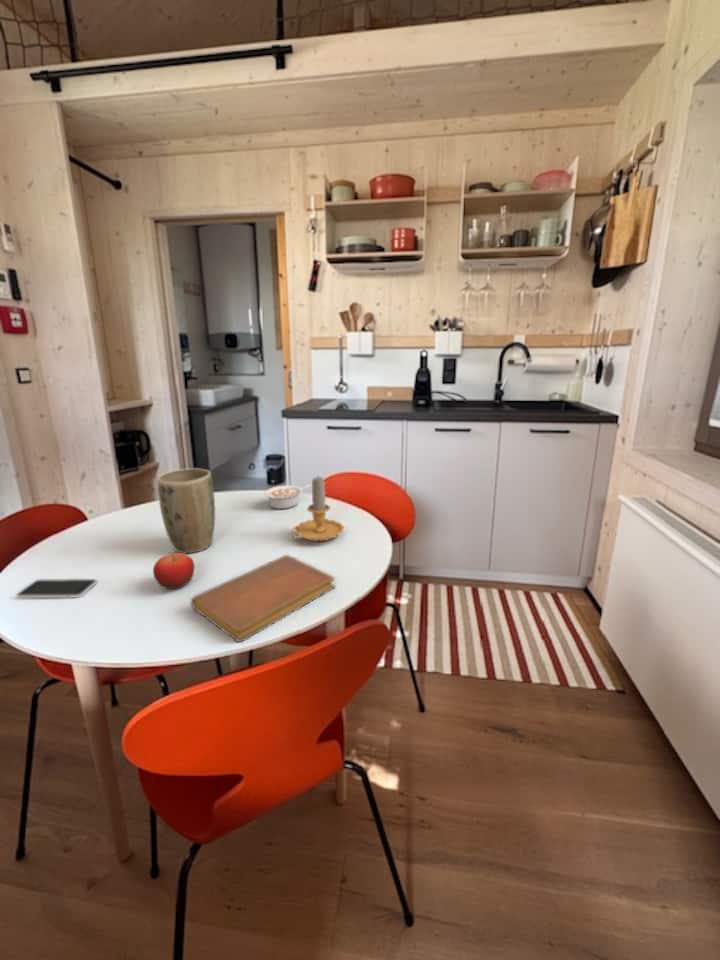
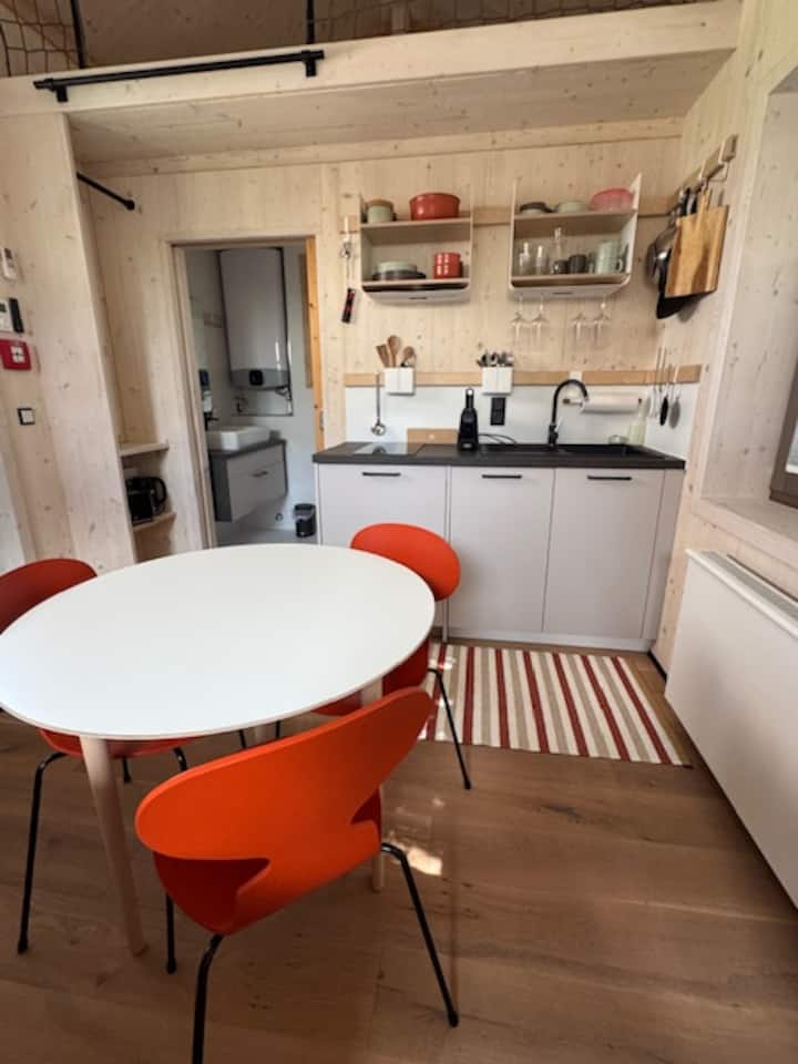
- candle [291,476,345,542]
- legume [263,484,311,510]
- smartphone [15,578,98,599]
- plant pot [156,467,216,554]
- notebook [190,554,336,643]
- fruit [152,552,196,590]
